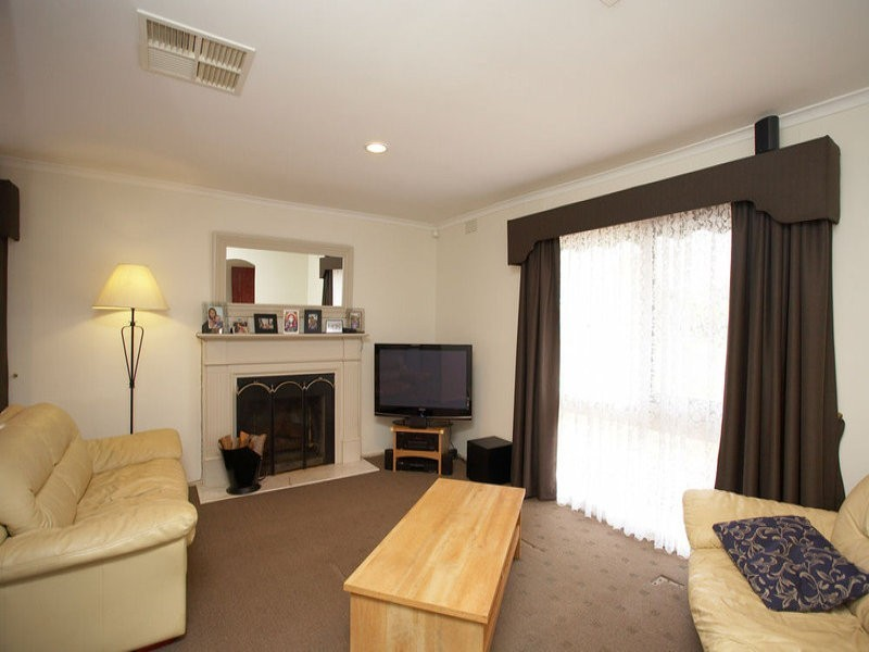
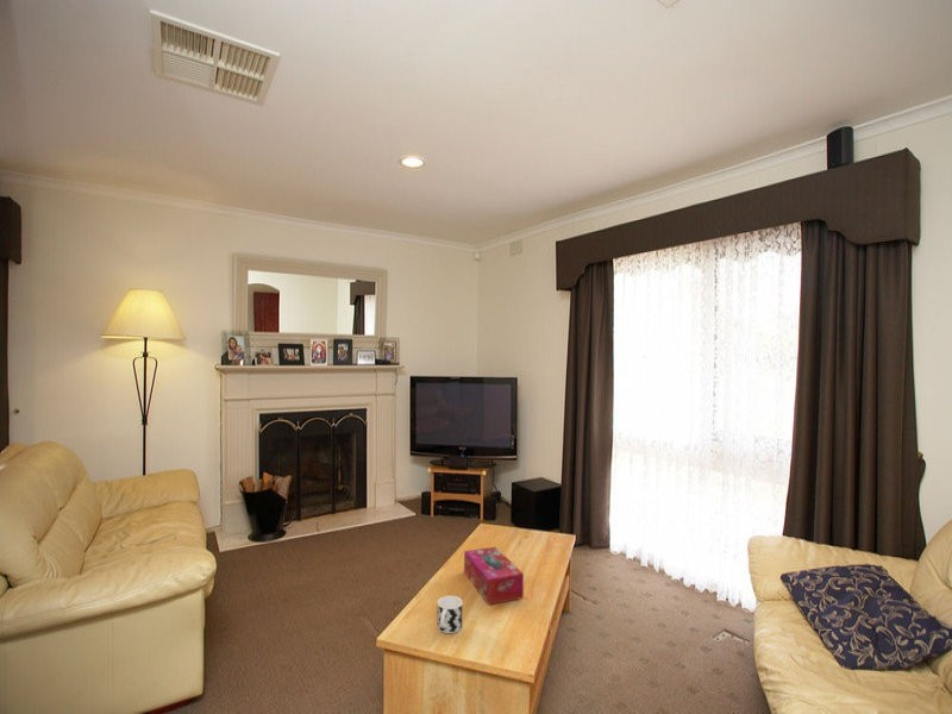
+ cup [436,595,463,634]
+ tissue box [463,546,525,606]
